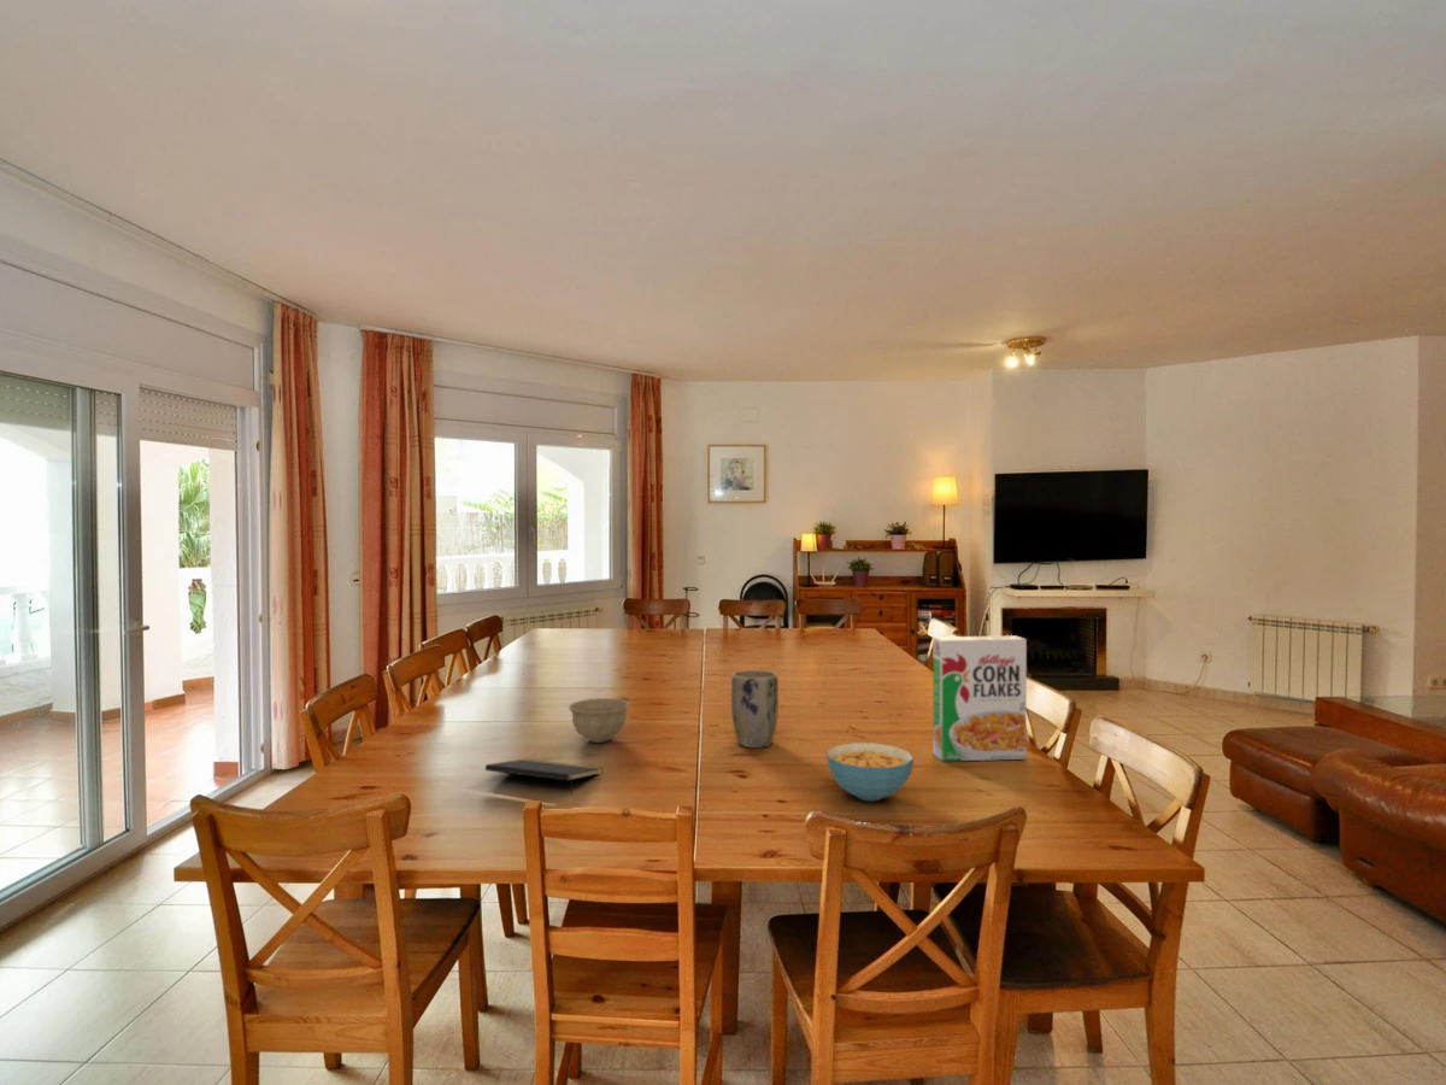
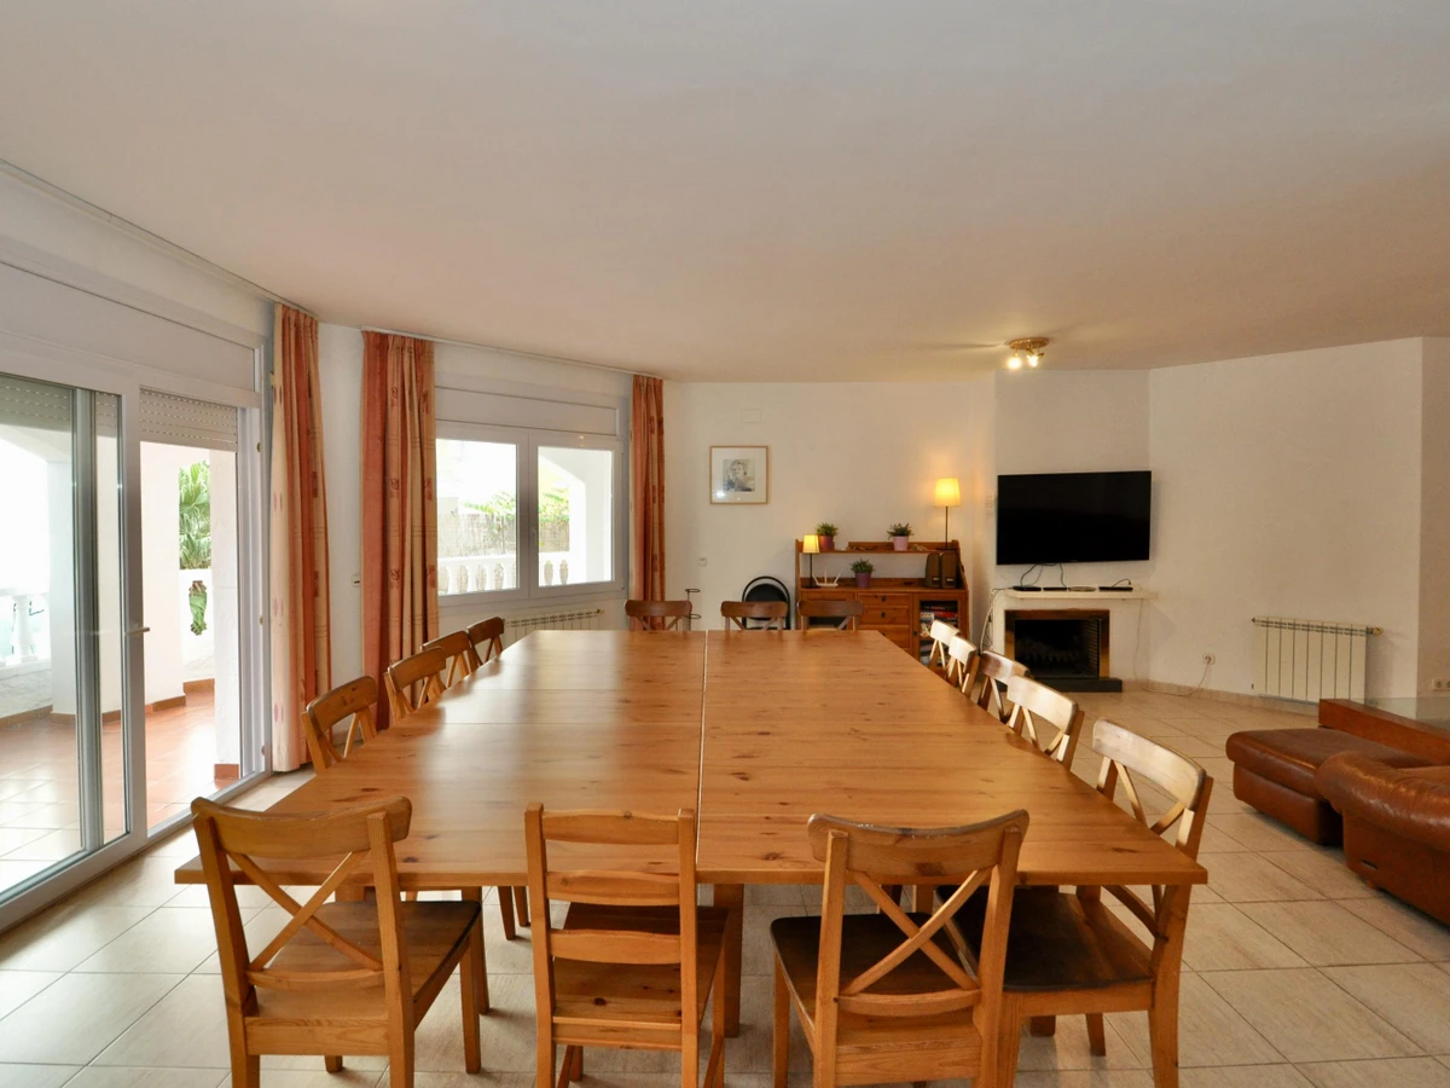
- cereal bowl [825,741,915,802]
- plant pot [730,669,780,749]
- bowl [568,697,630,744]
- notepad [484,758,604,796]
- cereal box [931,634,1028,762]
